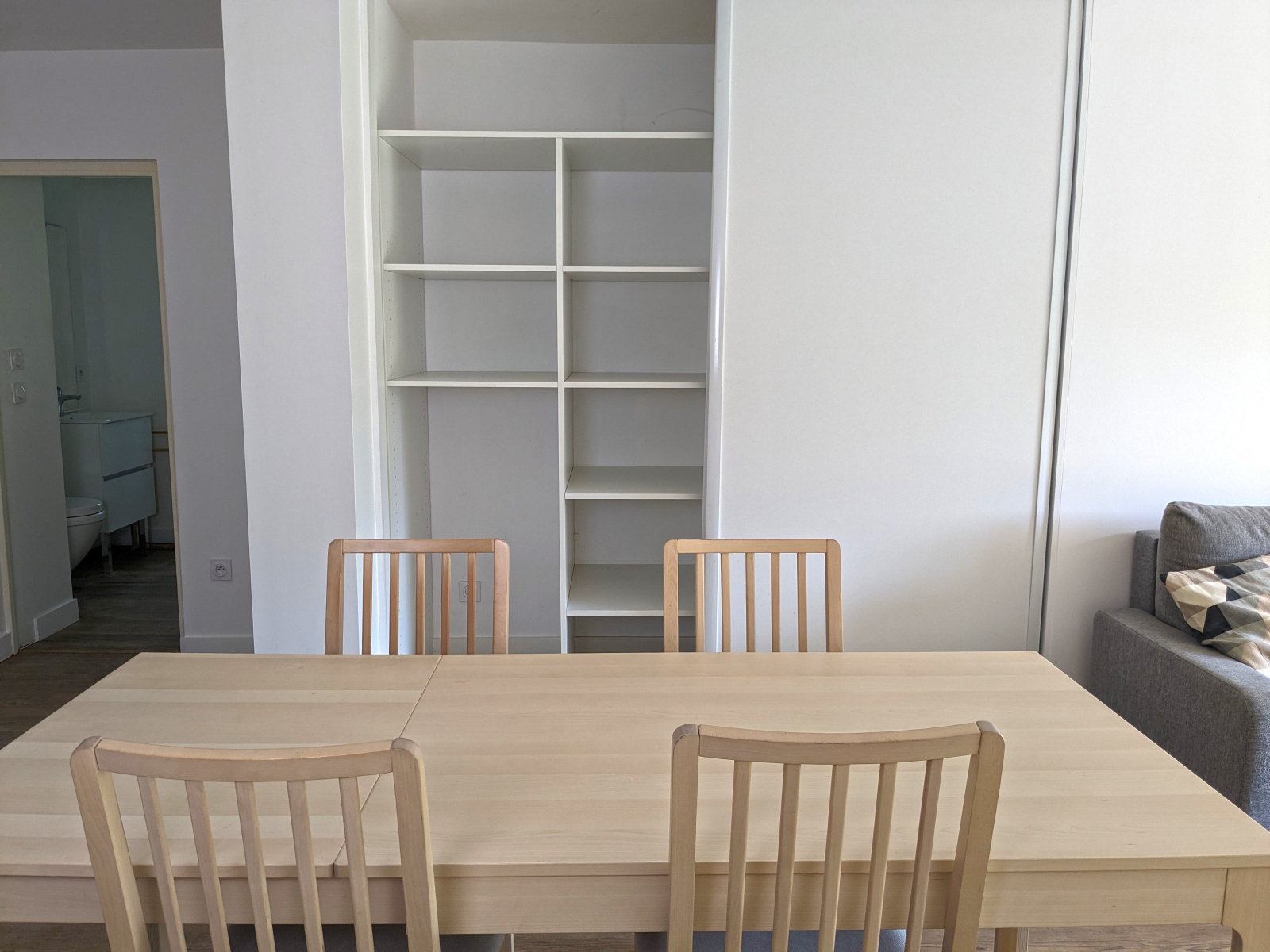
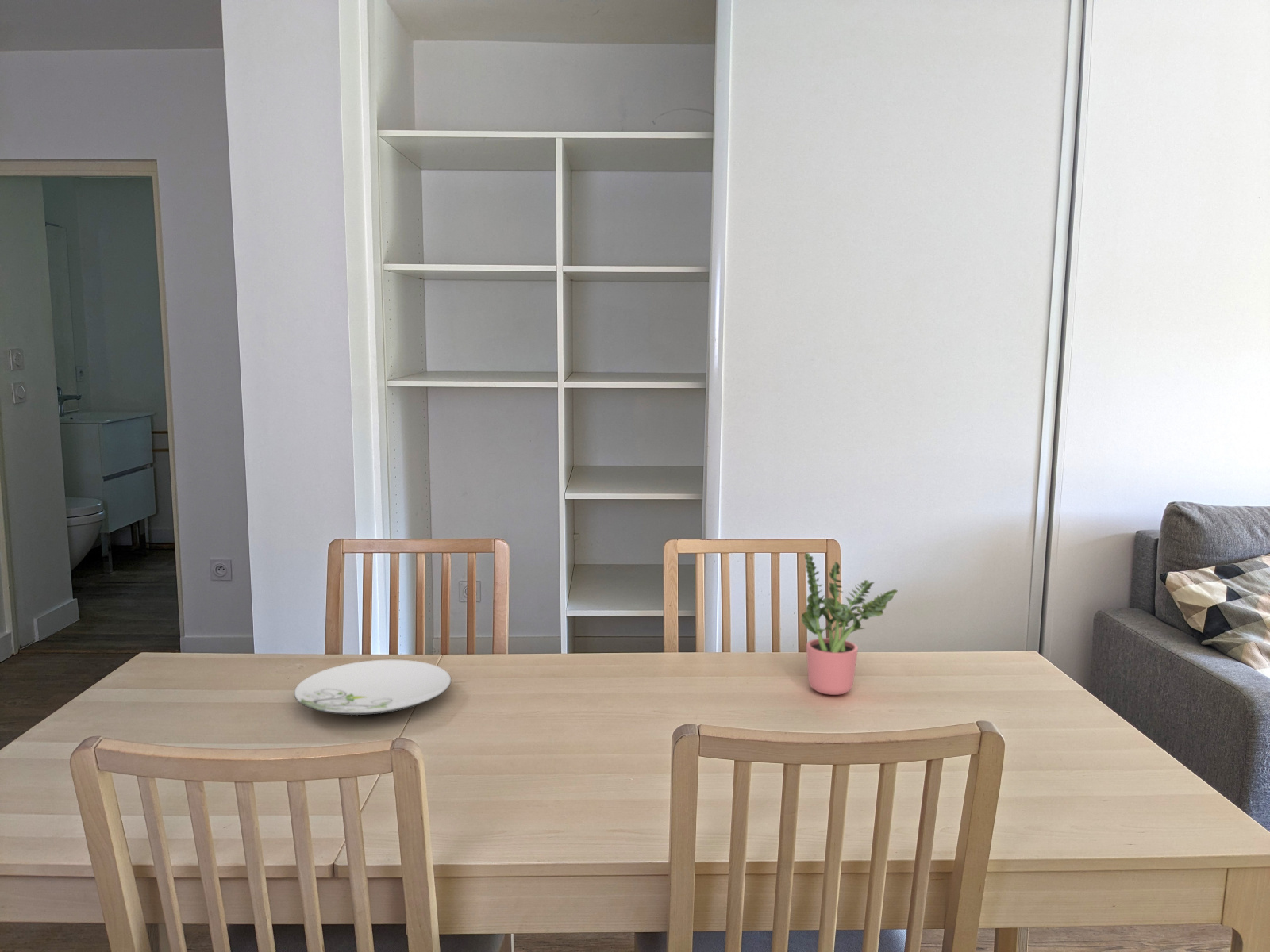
+ plate [293,659,452,716]
+ potted plant [801,552,899,696]
